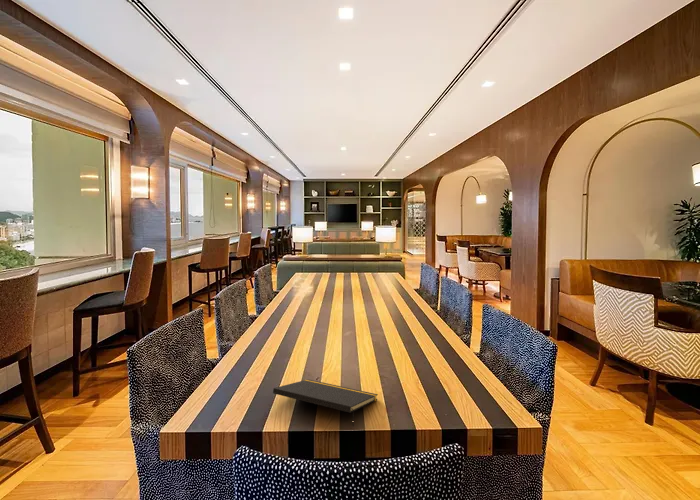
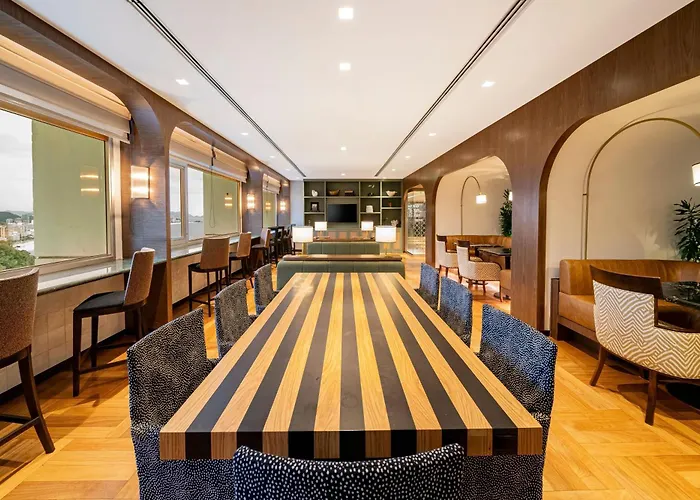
- notepad [272,379,379,427]
